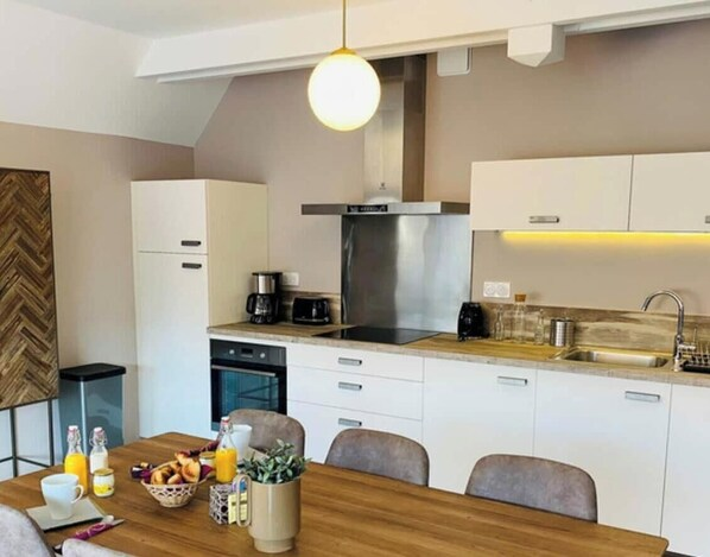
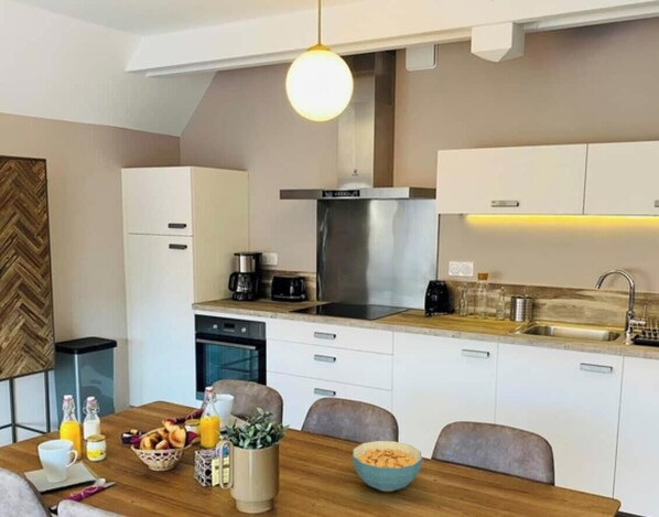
+ cereal bowl [352,440,423,493]
